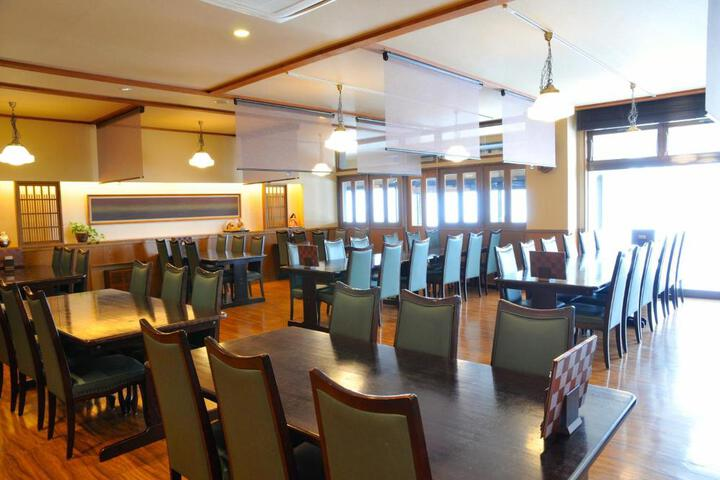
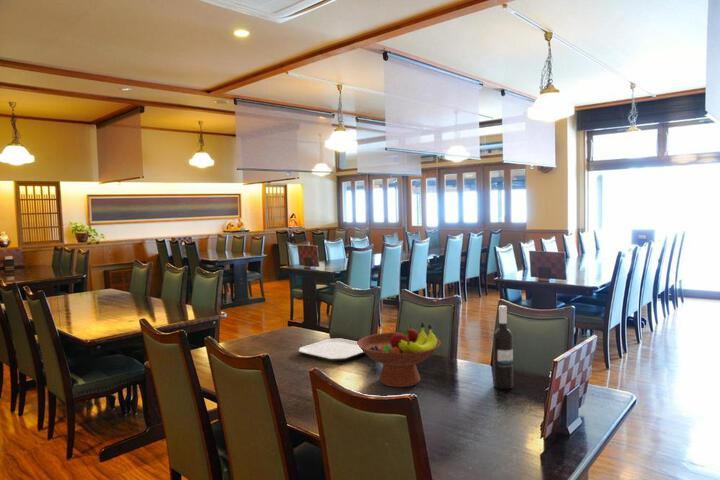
+ fruit bowl [357,322,442,388]
+ wine bottle [492,304,514,390]
+ plate [298,338,365,362]
